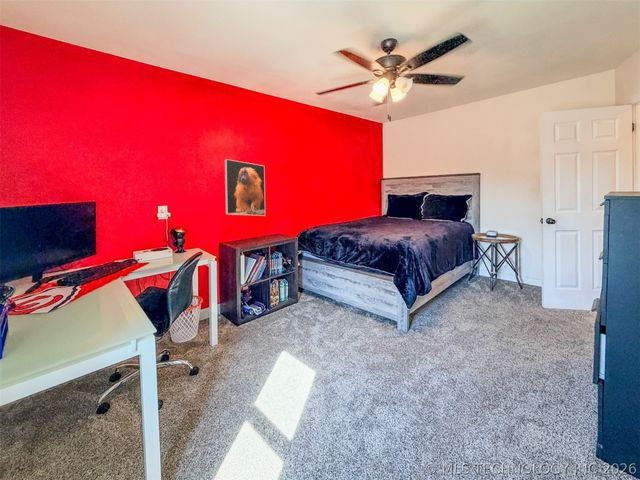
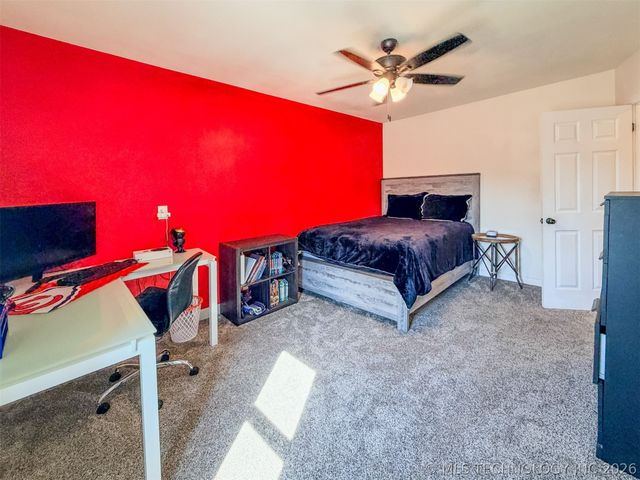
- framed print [224,158,266,217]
